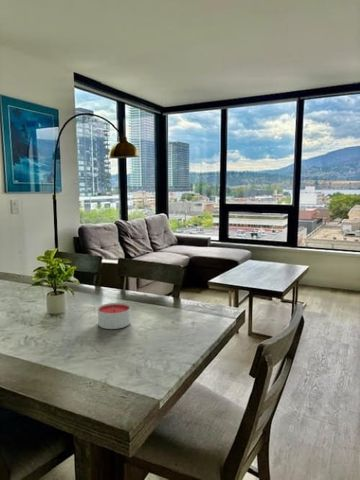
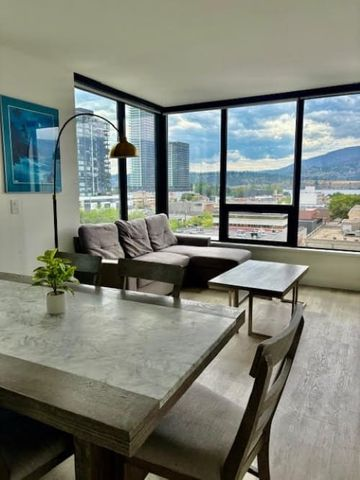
- candle [97,302,131,330]
